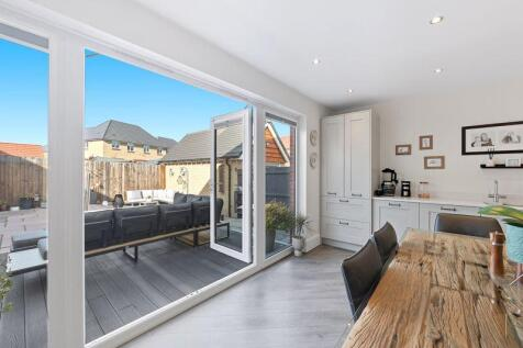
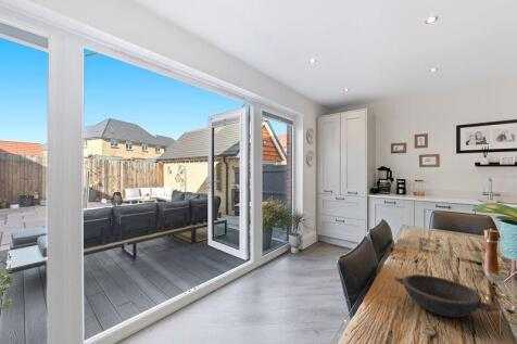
+ bowl [393,273,501,318]
